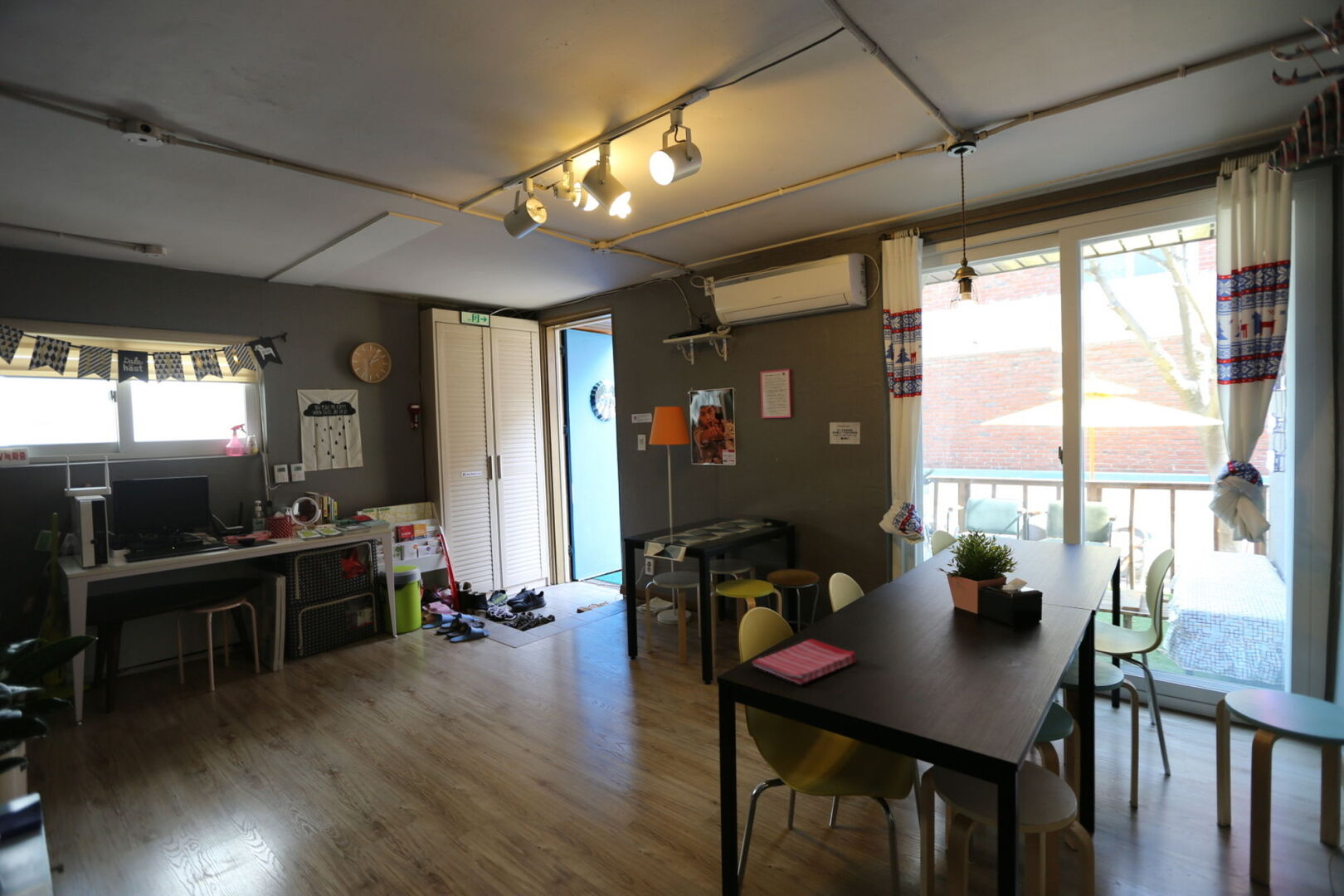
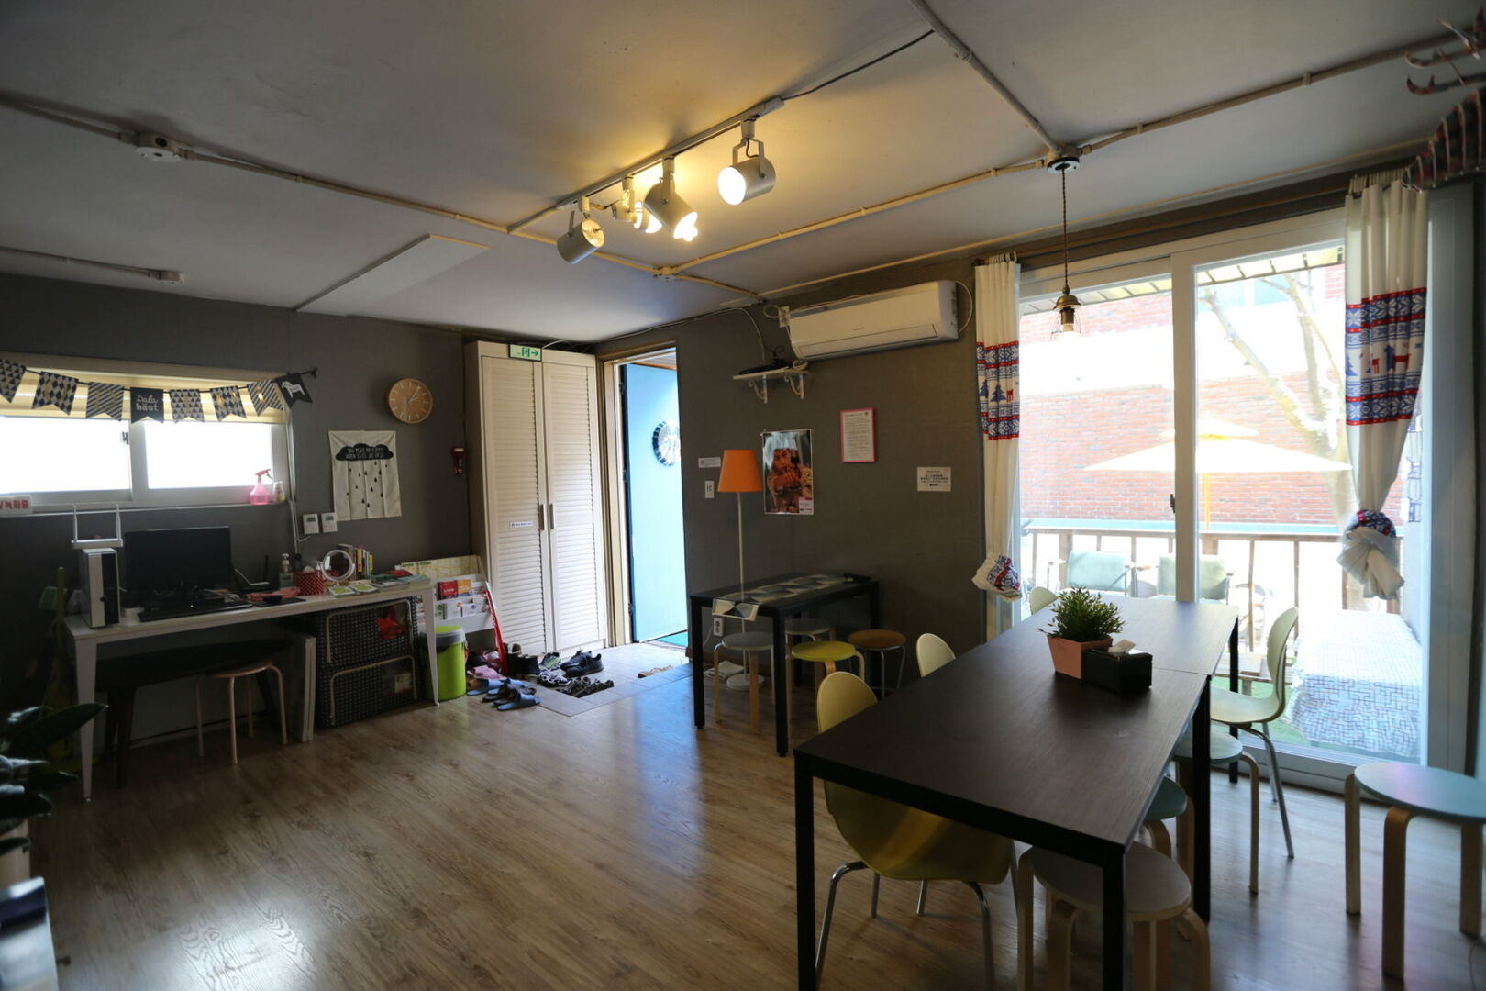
- dish towel [751,639,857,685]
